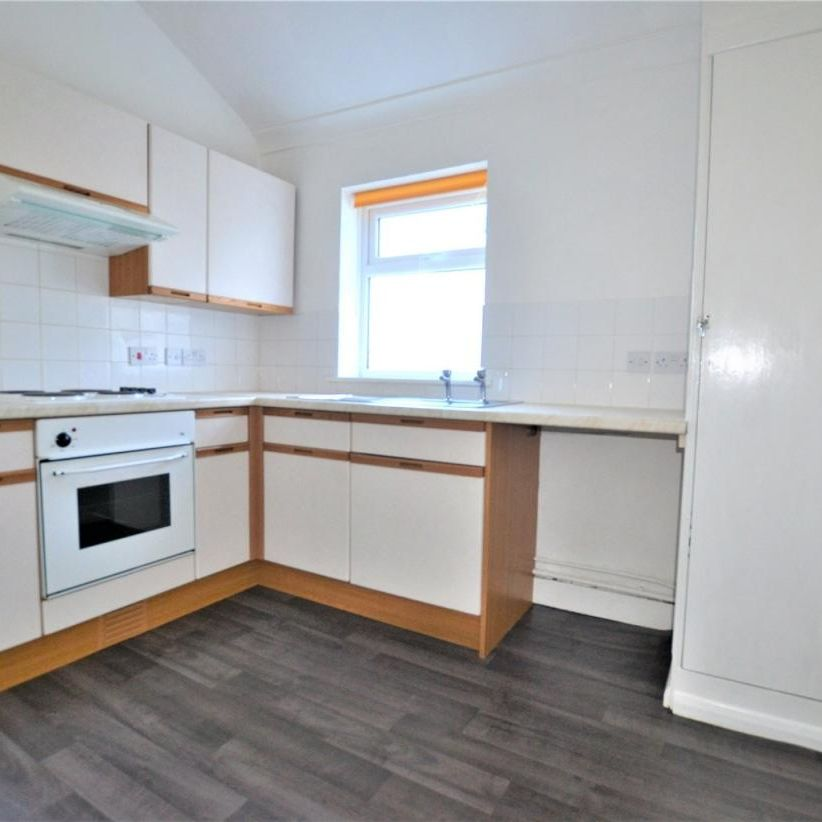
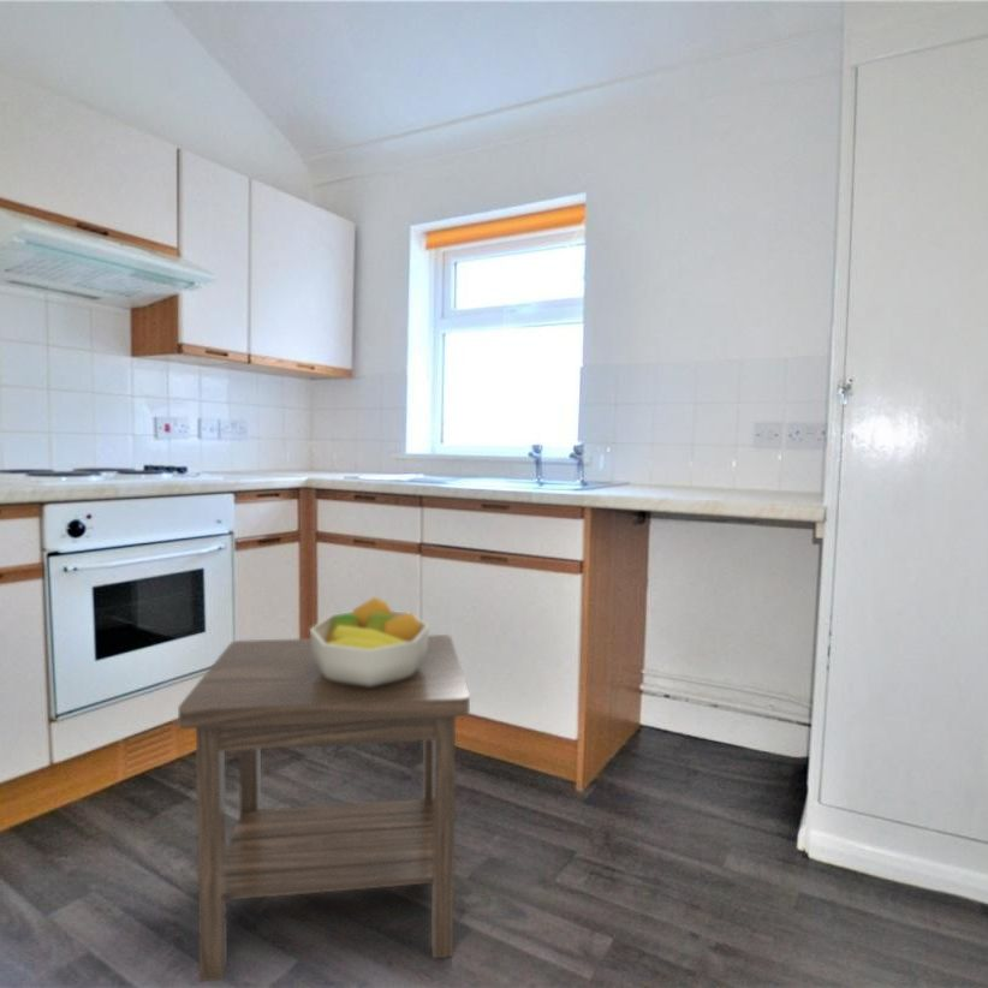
+ side table [177,633,471,983]
+ fruit bowl [309,596,430,688]
